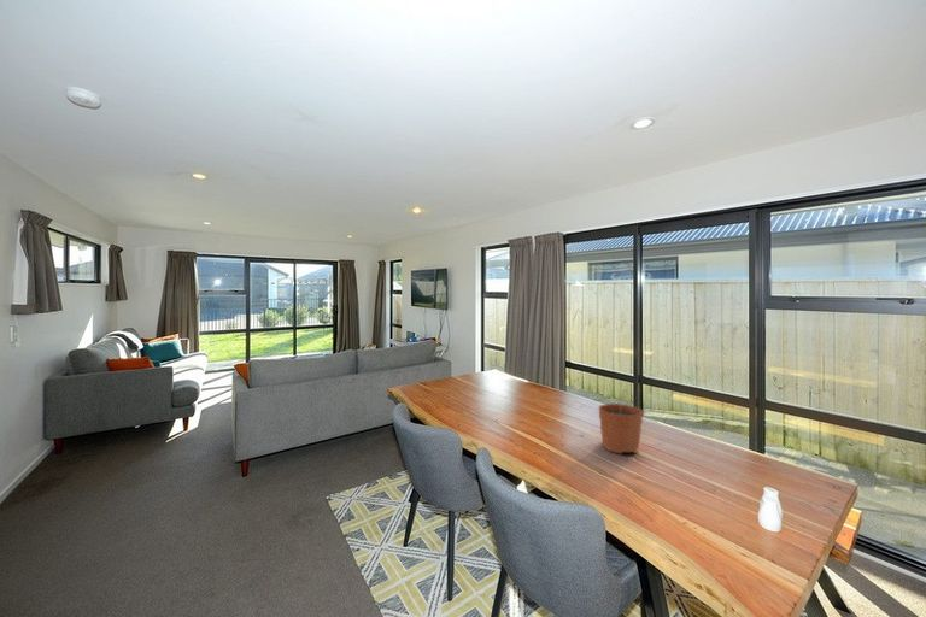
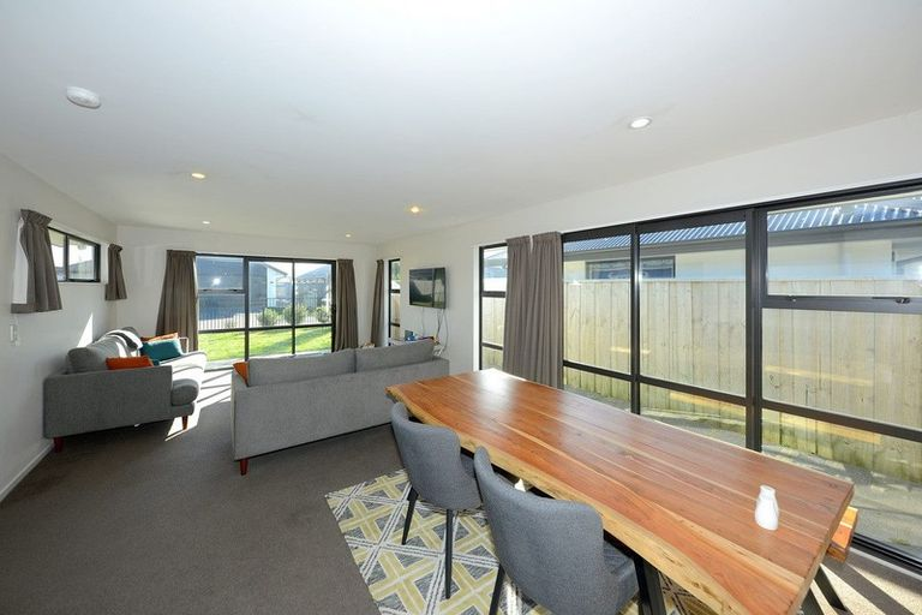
- plant pot [597,388,644,456]
